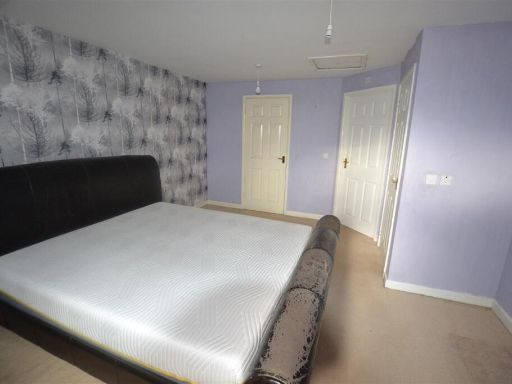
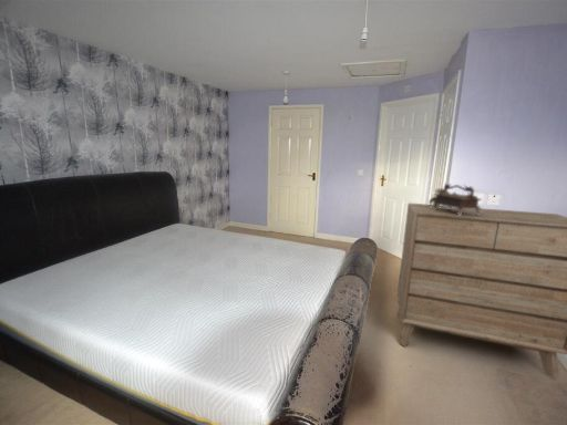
+ dresser [395,203,567,382]
+ decorative box [427,183,483,216]
